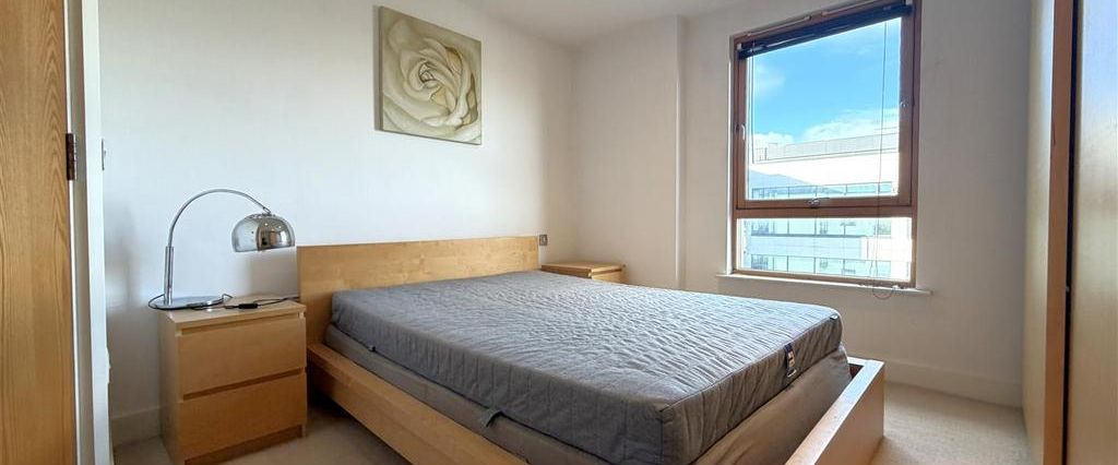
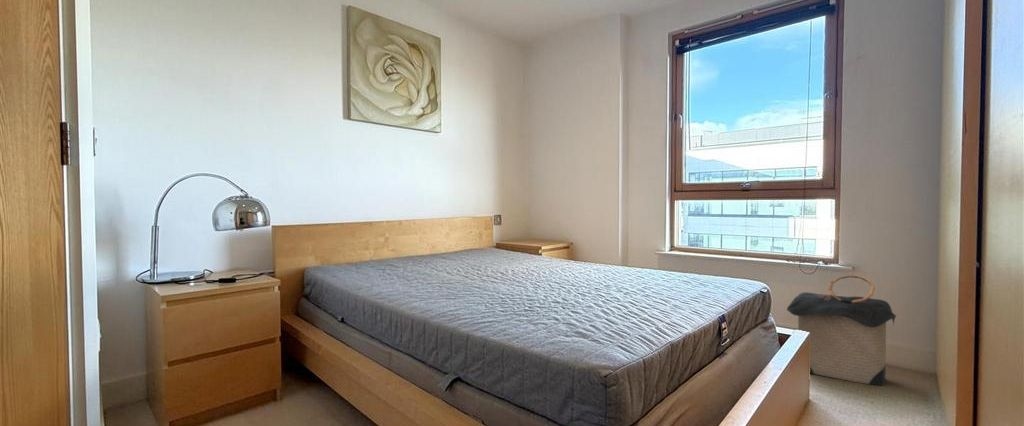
+ laundry hamper [786,274,897,386]
